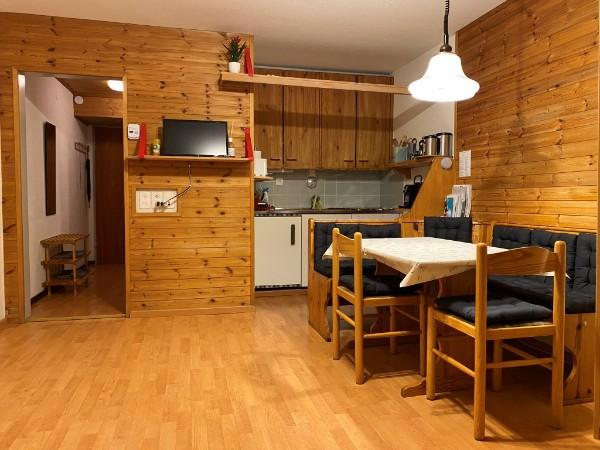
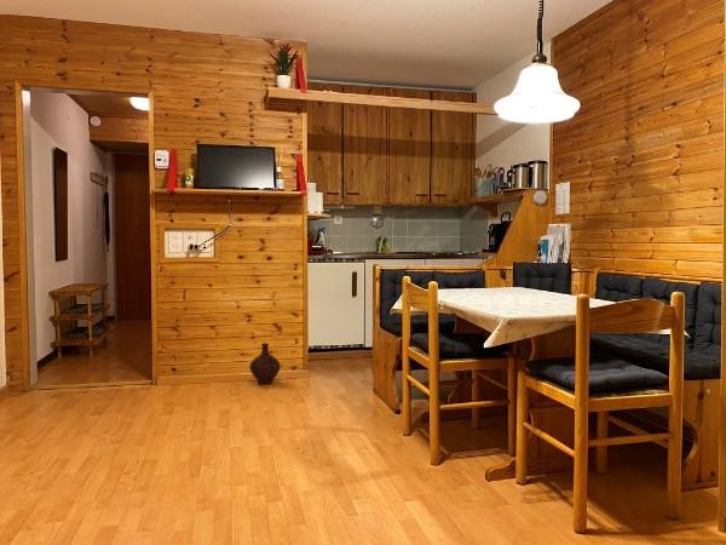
+ ceramic jug [249,342,282,385]
